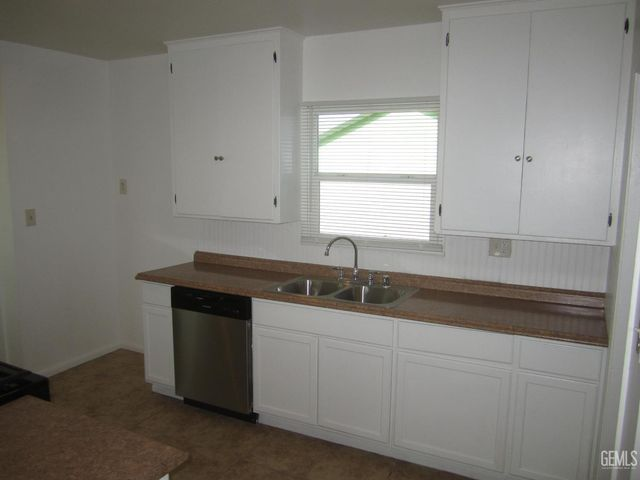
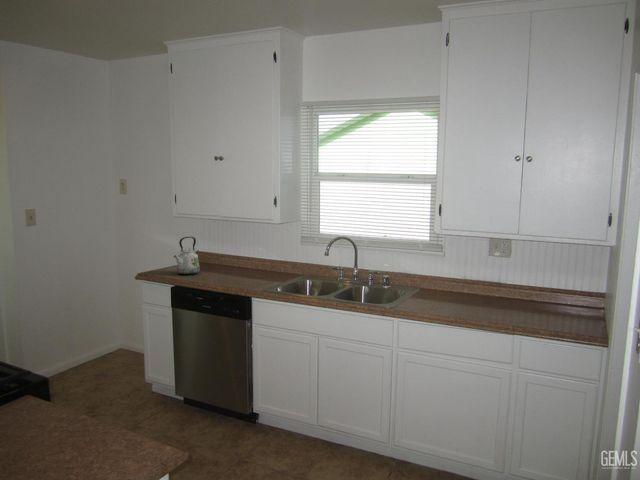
+ kettle [173,236,201,276]
